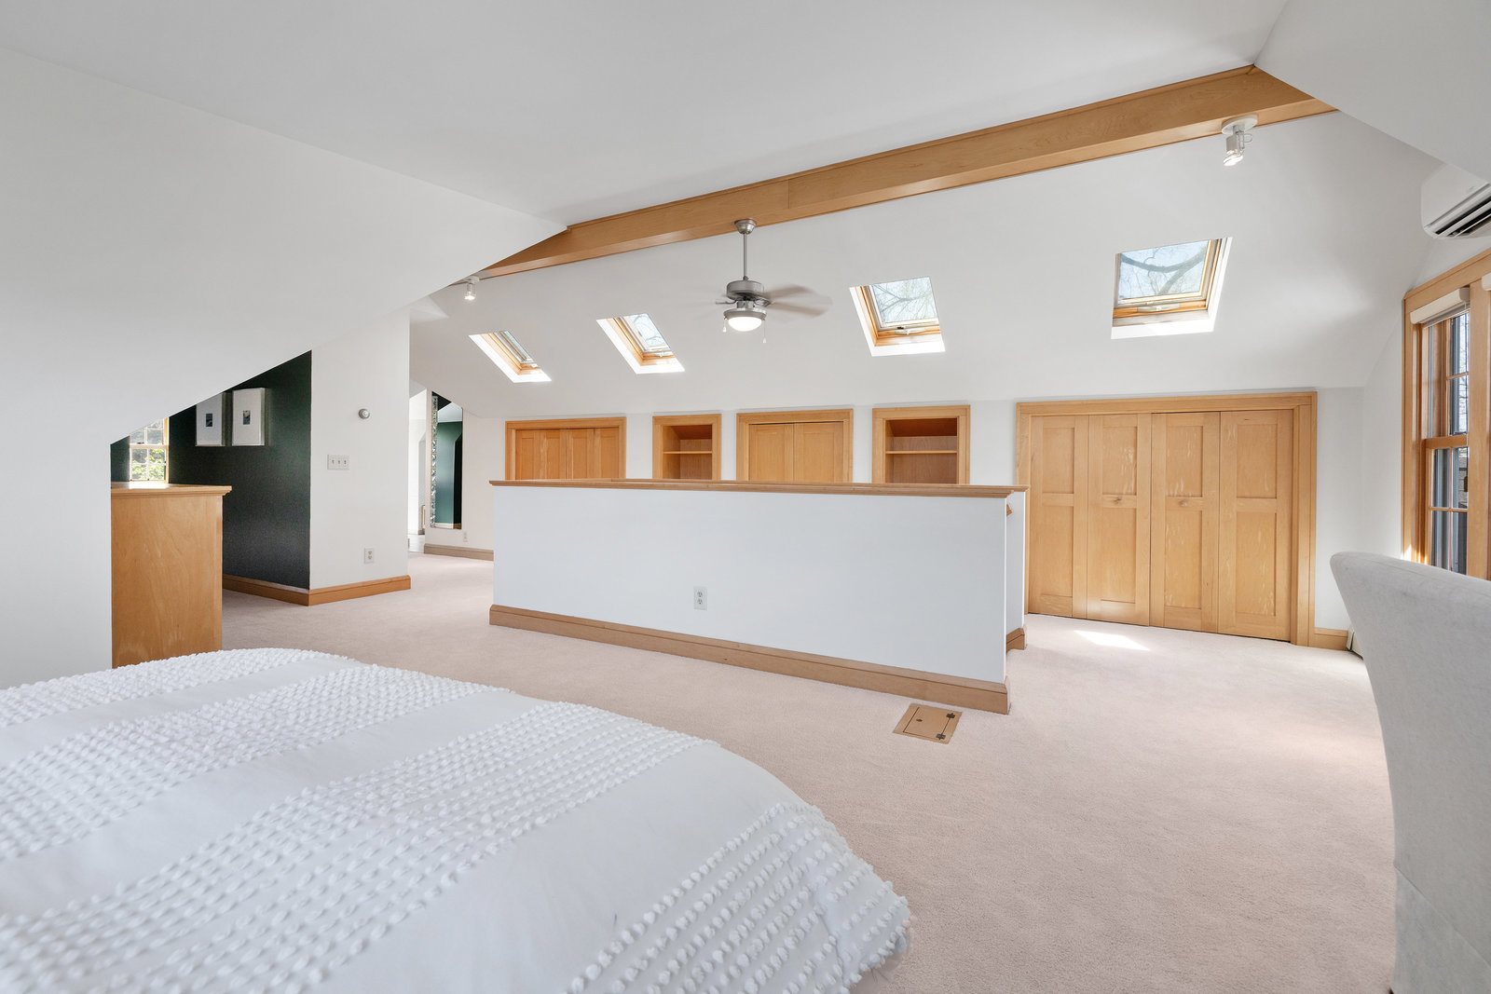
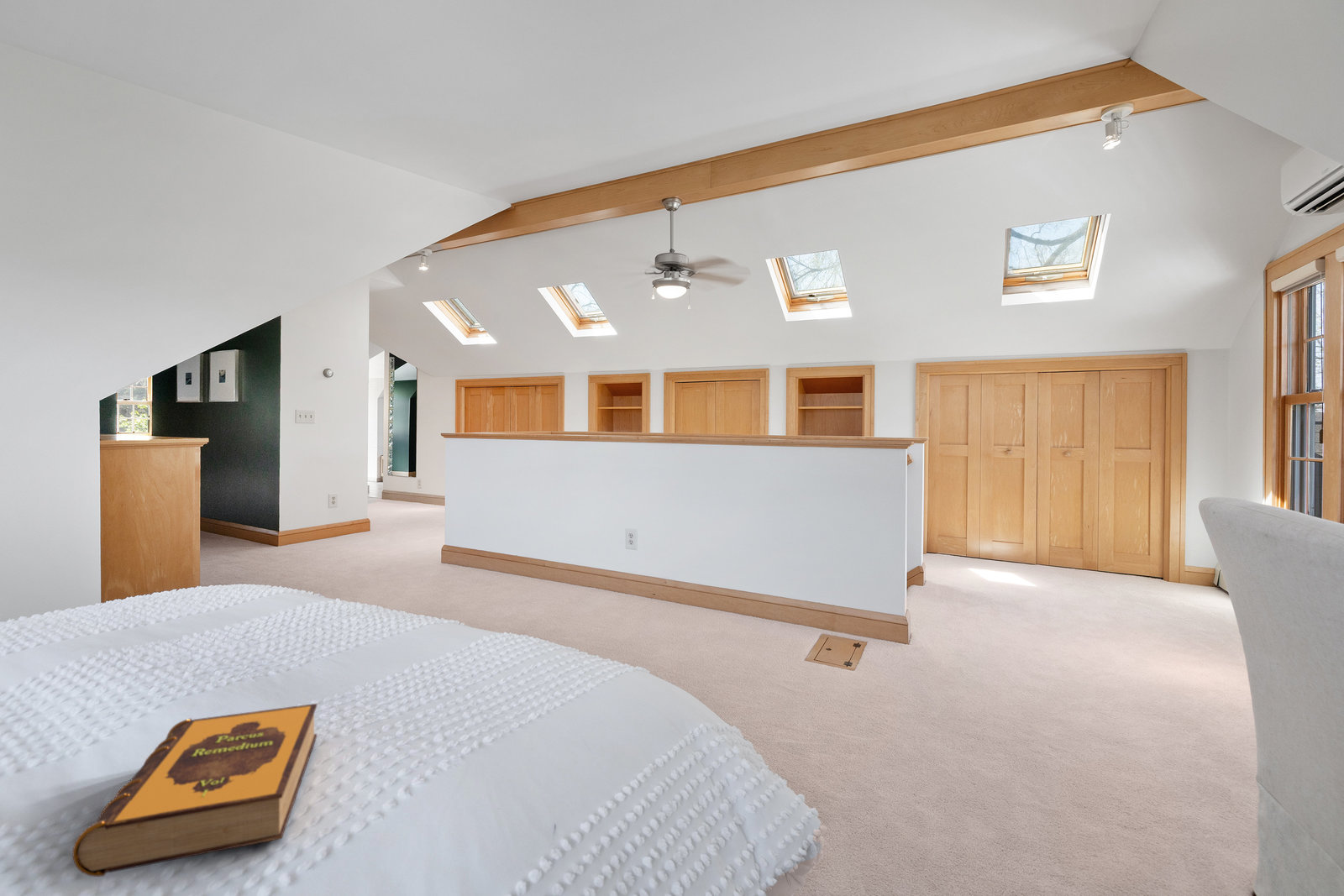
+ hardback book [71,703,318,878]
